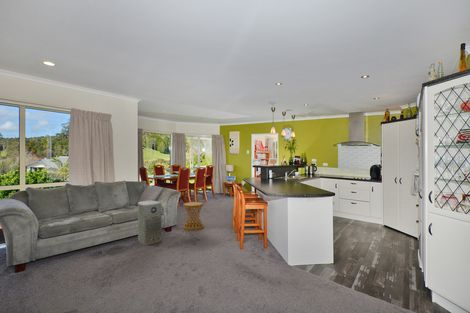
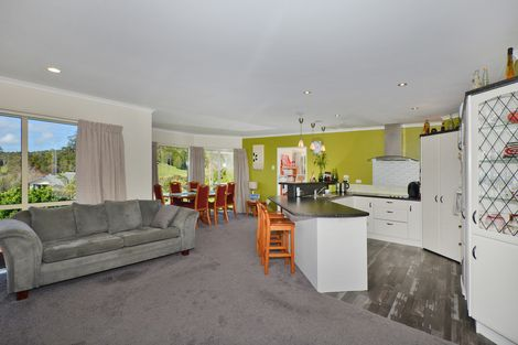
- side table [182,201,204,231]
- air purifier [137,200,163,246]
